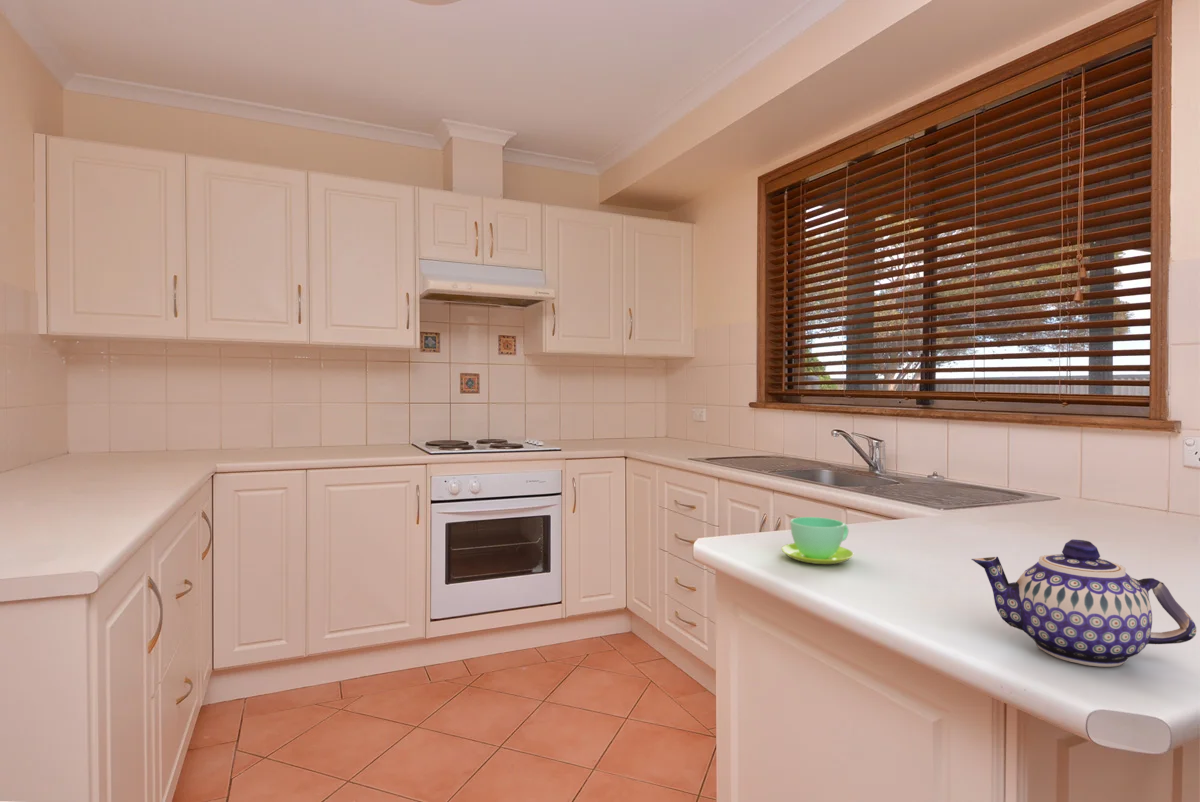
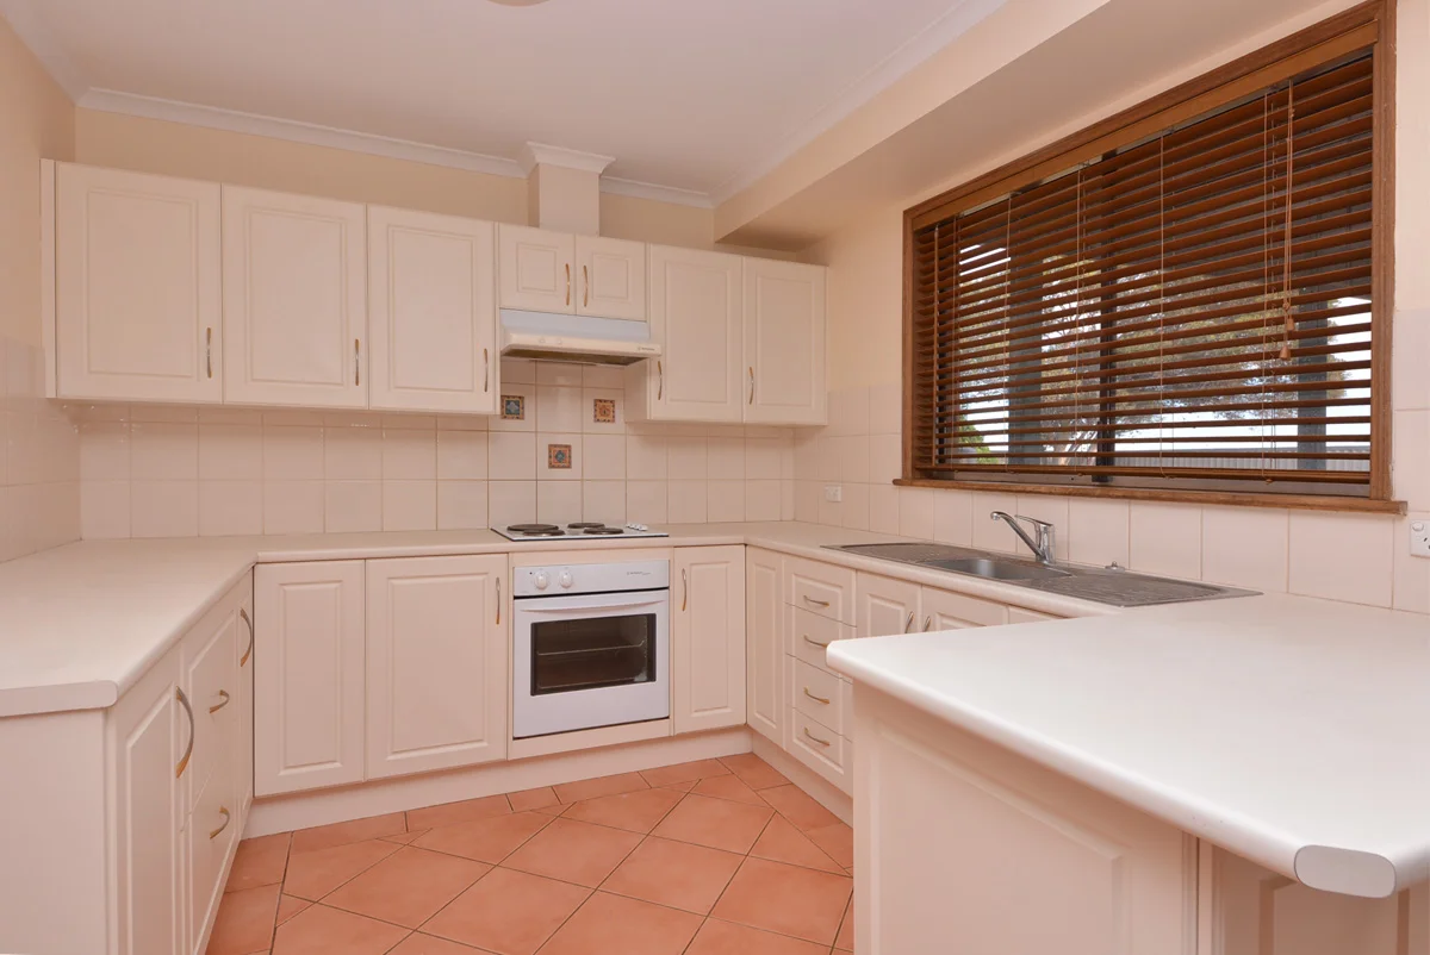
- cup [780,516,855,565]
- teapot [971,538,1198,668]
